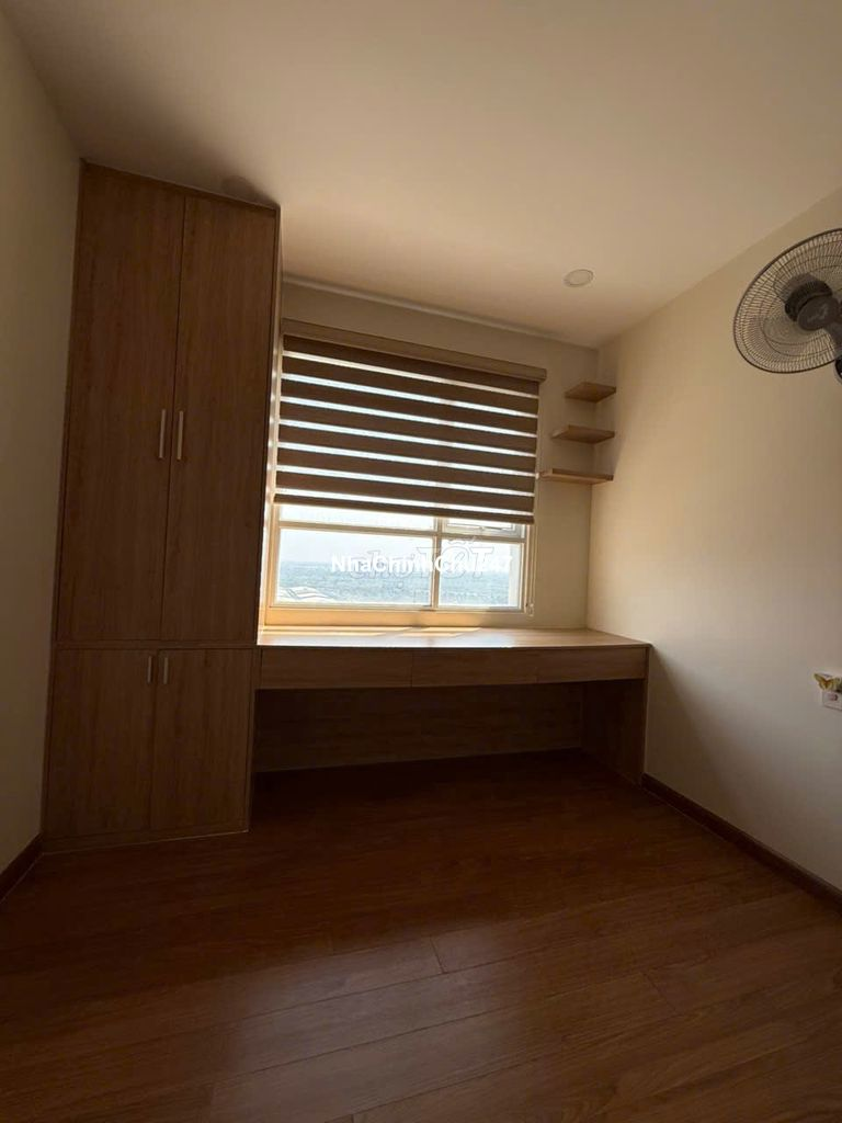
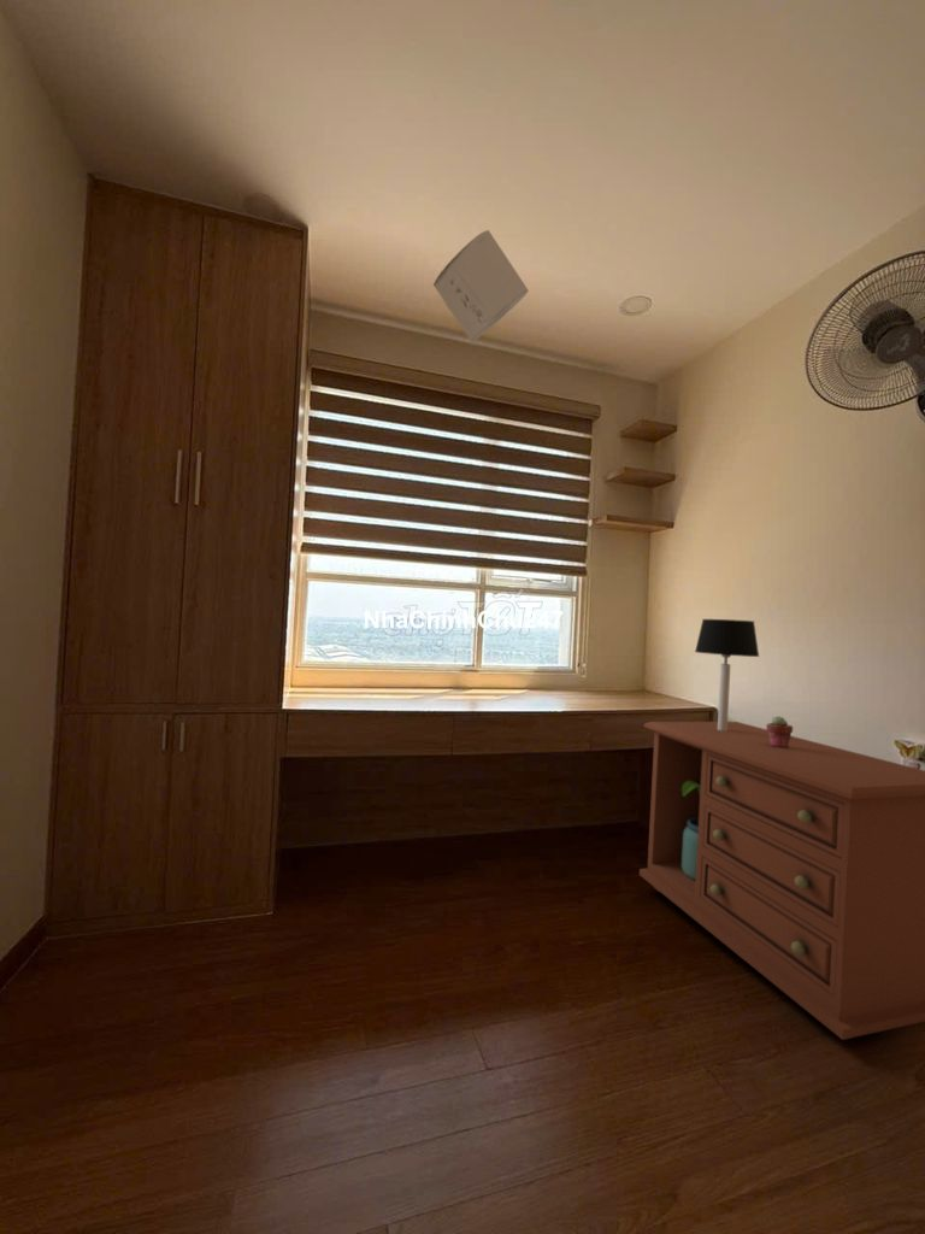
+ table lamp [694,618,760,730]
+ dresser [638,721,925,1041]
+ toilet paper roll [432,229,530,343]
+ potted succulent [765,715,794,748]
